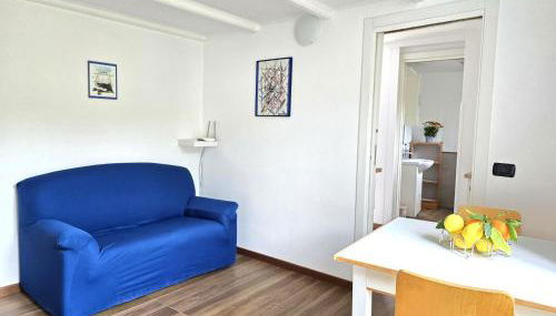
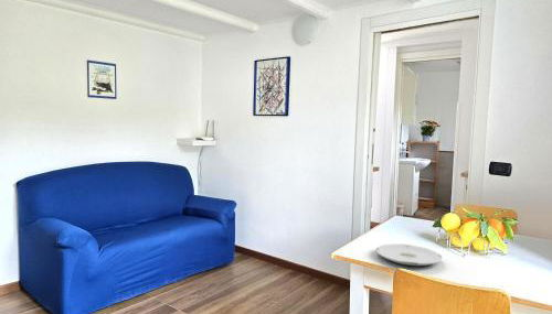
+ plate [375,242,443,267]
